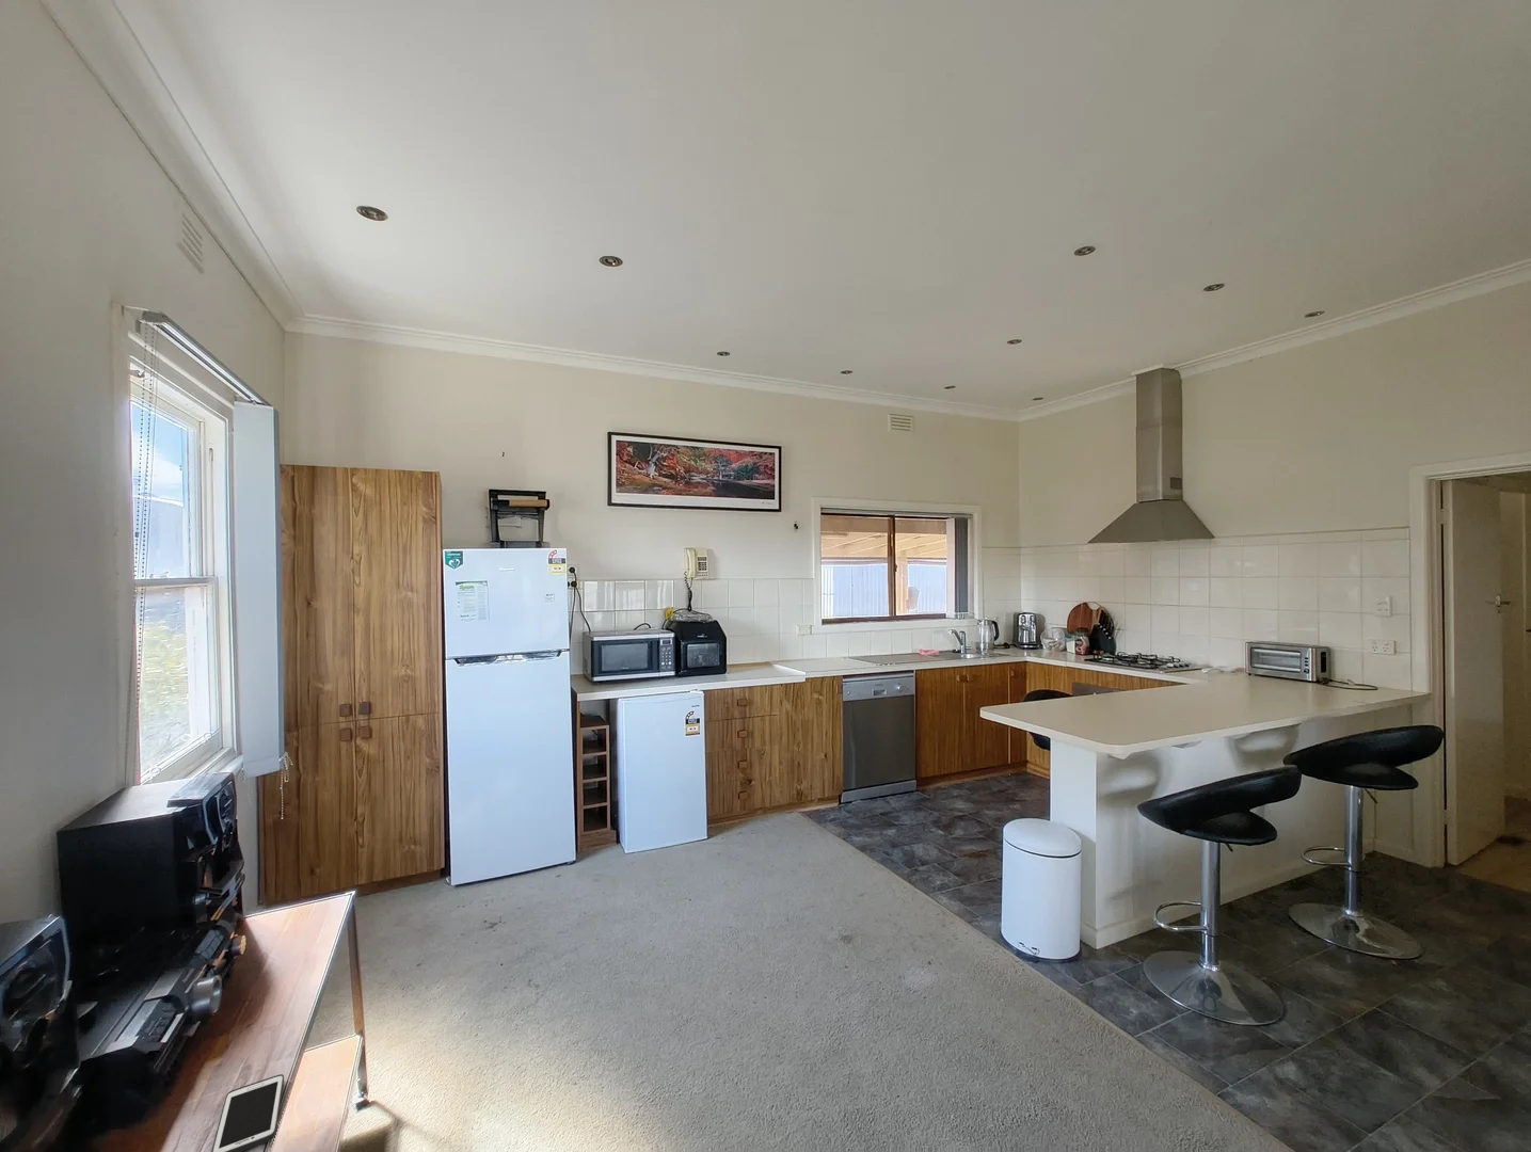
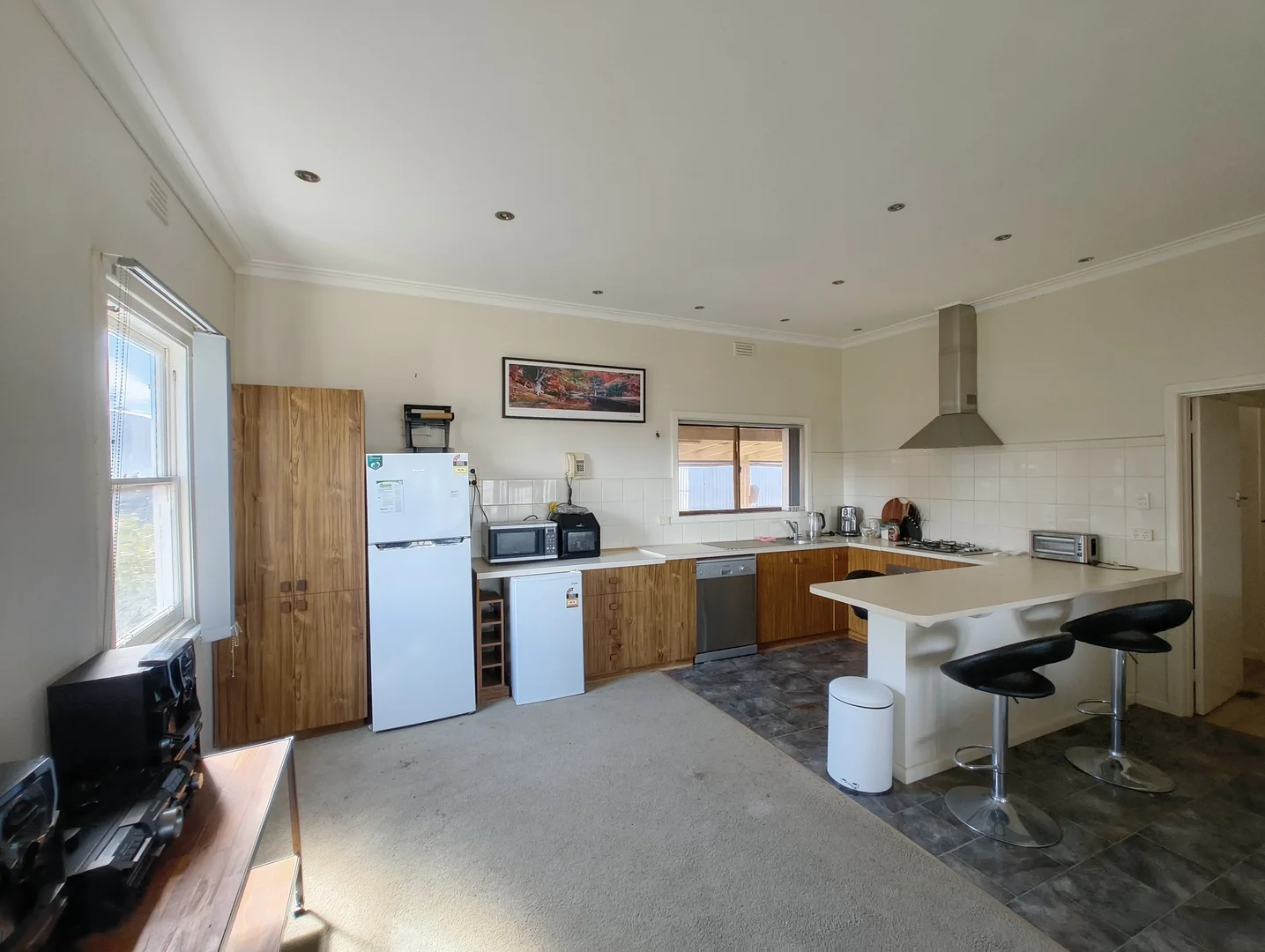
- cell phone [211,1073,284,1152]
